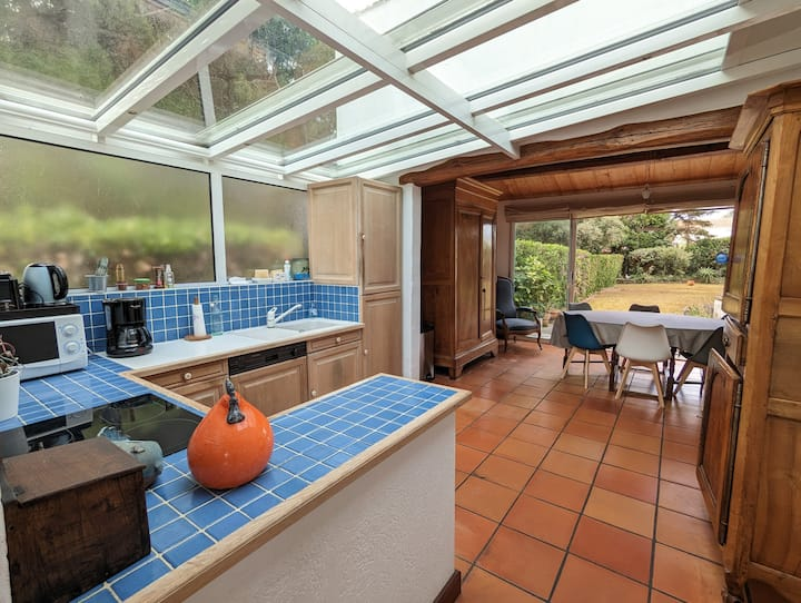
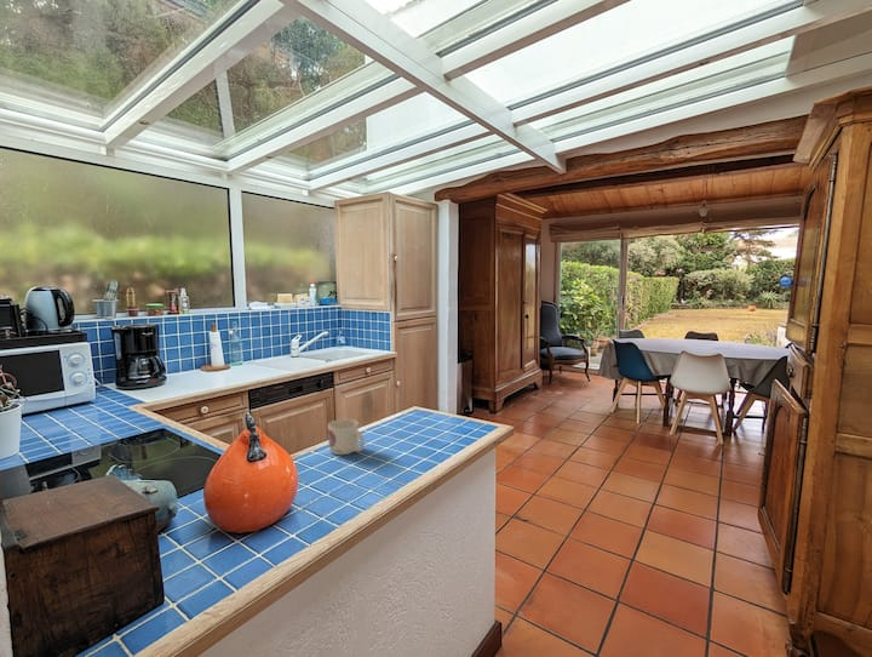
+ mug [327,418,366,456]
